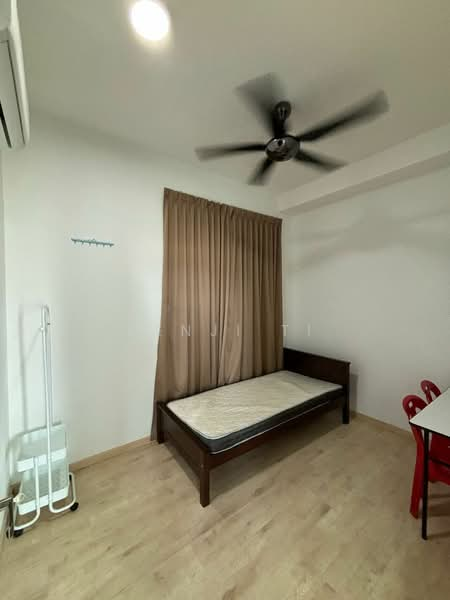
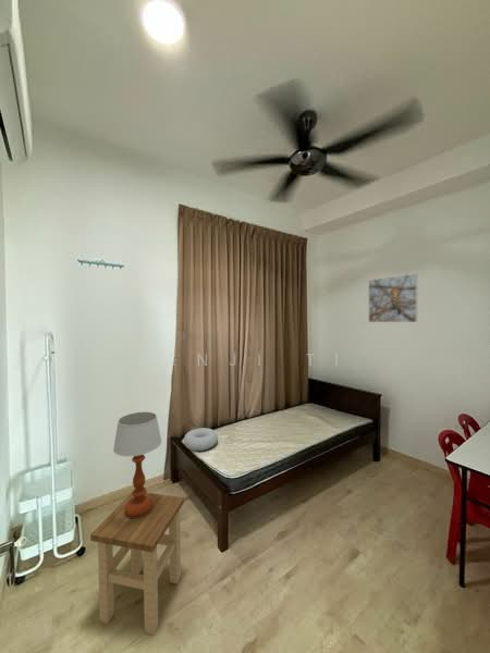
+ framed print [367,272,418,323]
+ stool [89,491,185,637]
+ cushion [183,427,219,452]
+ table lamp [112,410,162,517]
